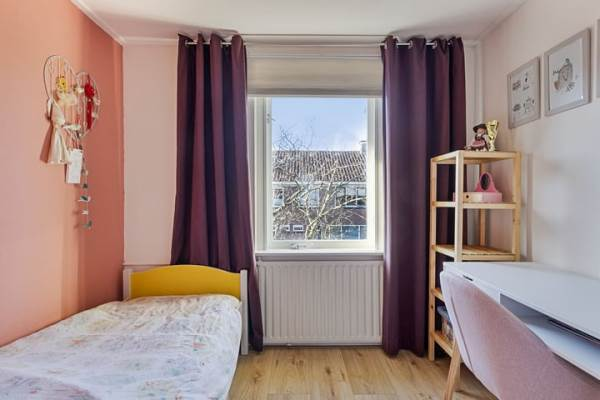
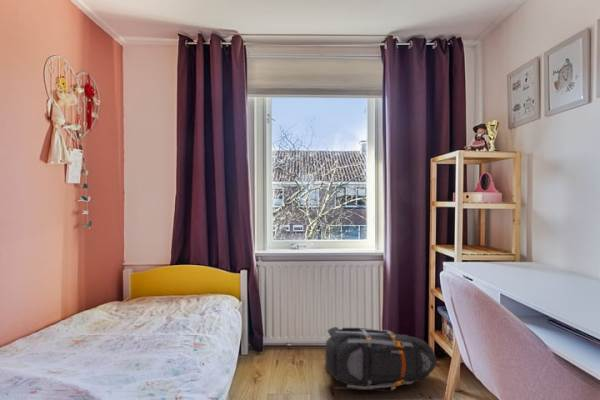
+ backpack [324,326,438,392]
